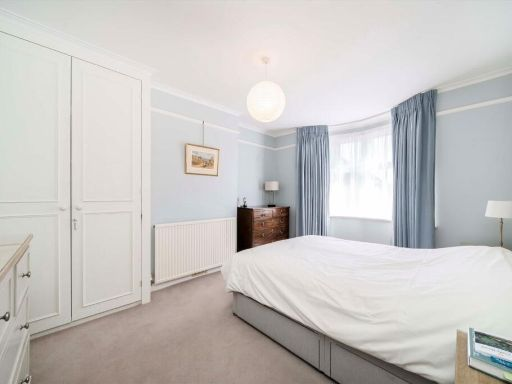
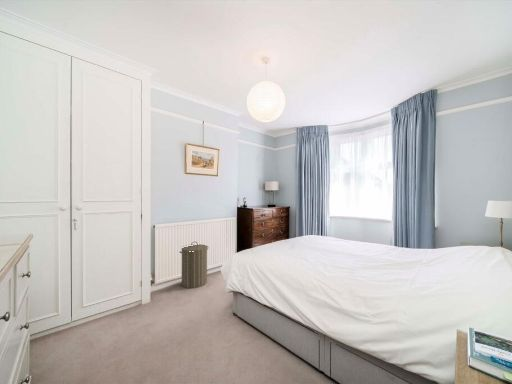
+ laundry hamper [178,241,209,289]
